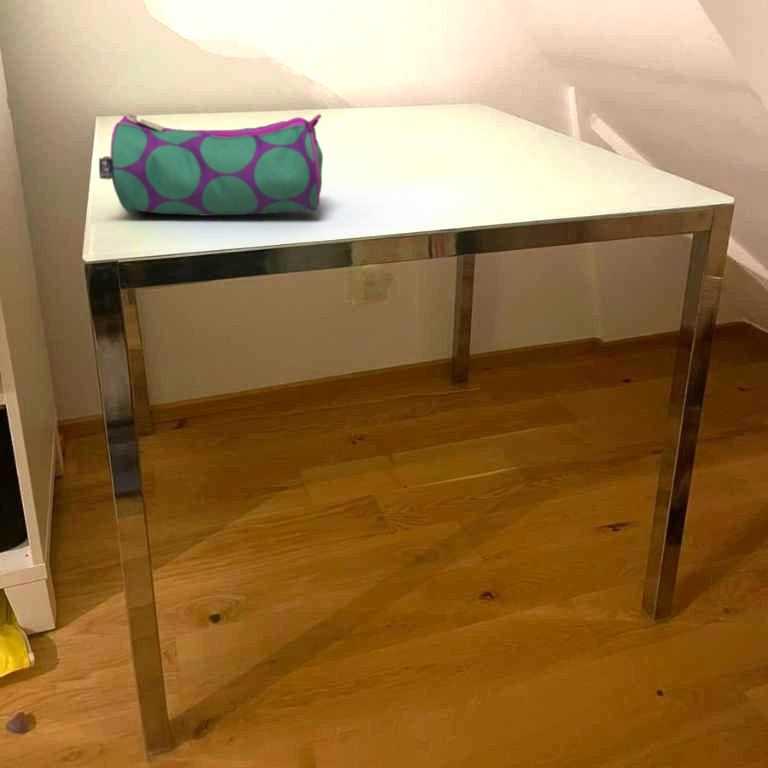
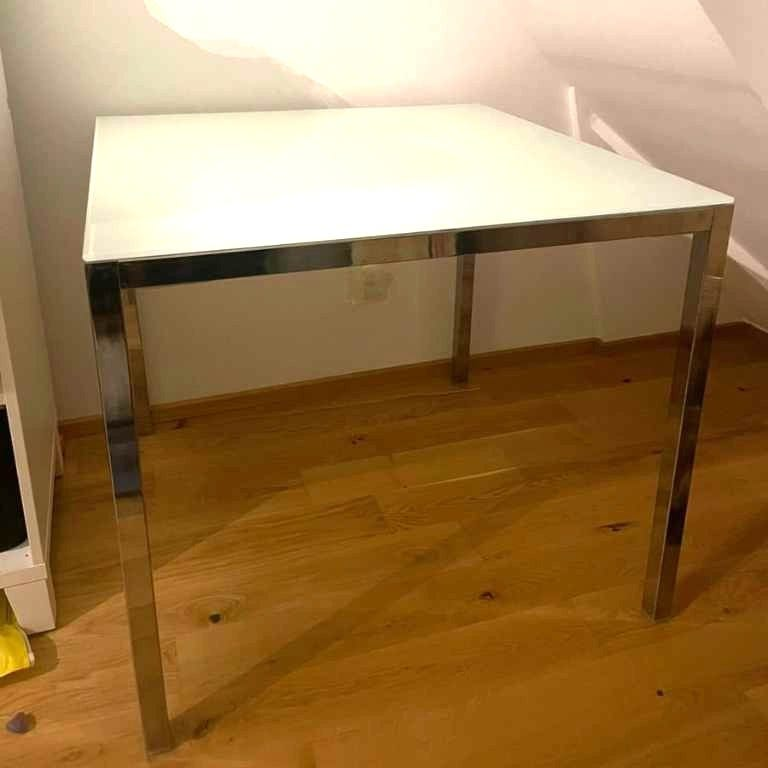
- pencil case [98,113,324,217]
